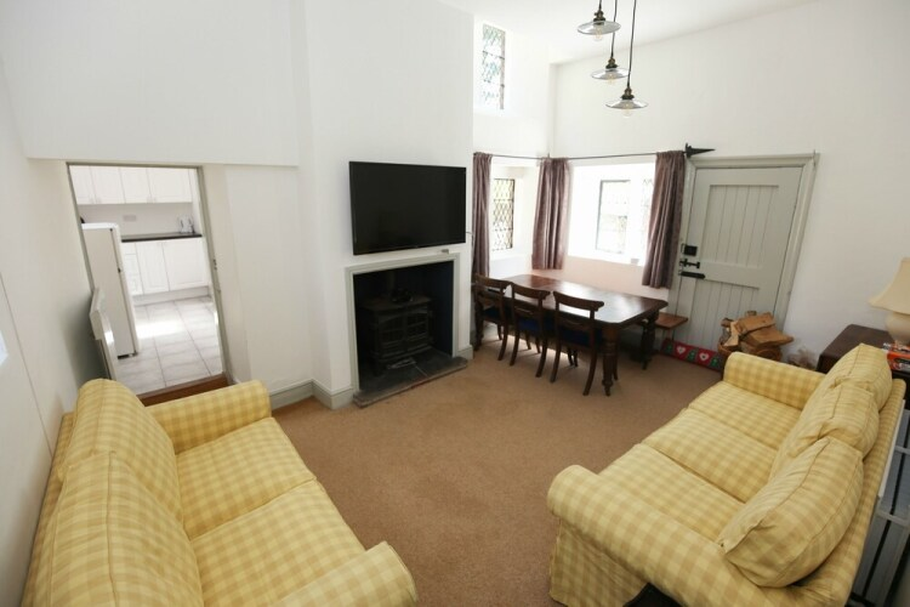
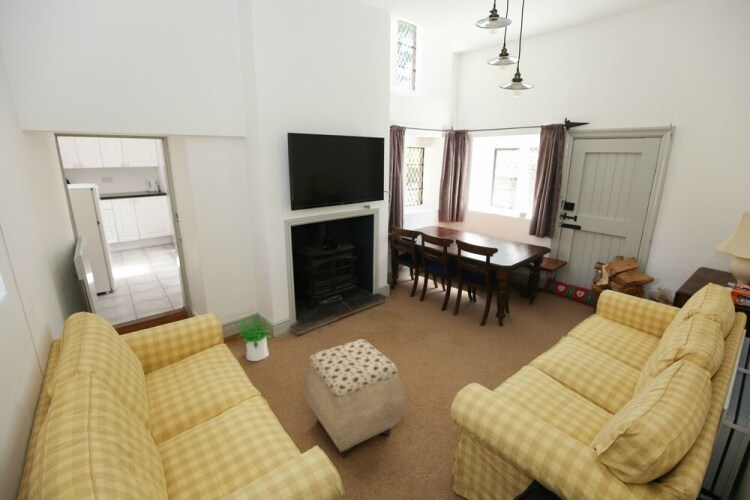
+ potted plant [234,313,272,362]
+ ottoman [301,338,408,458]
